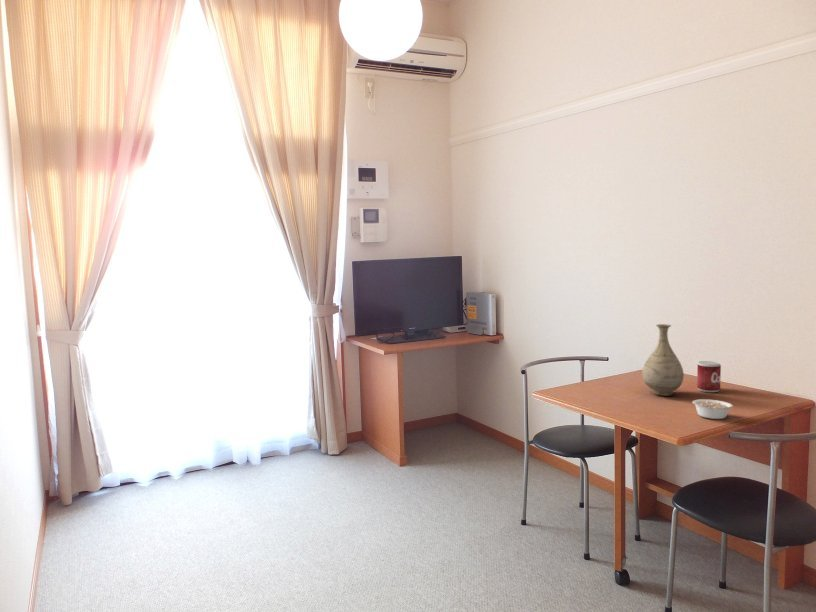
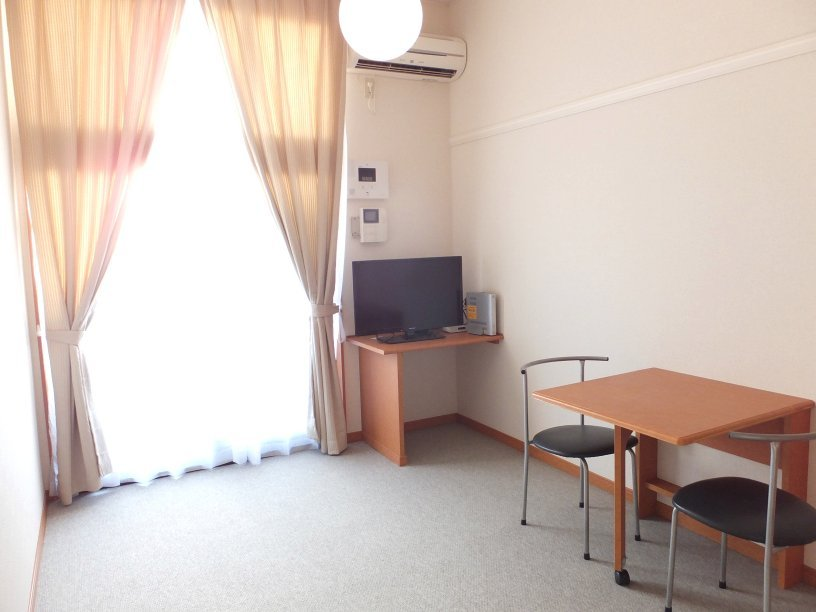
- vase [641,323,685,397]
- beverage can [696,360,722,393]
- legume [691,398,734,420]
